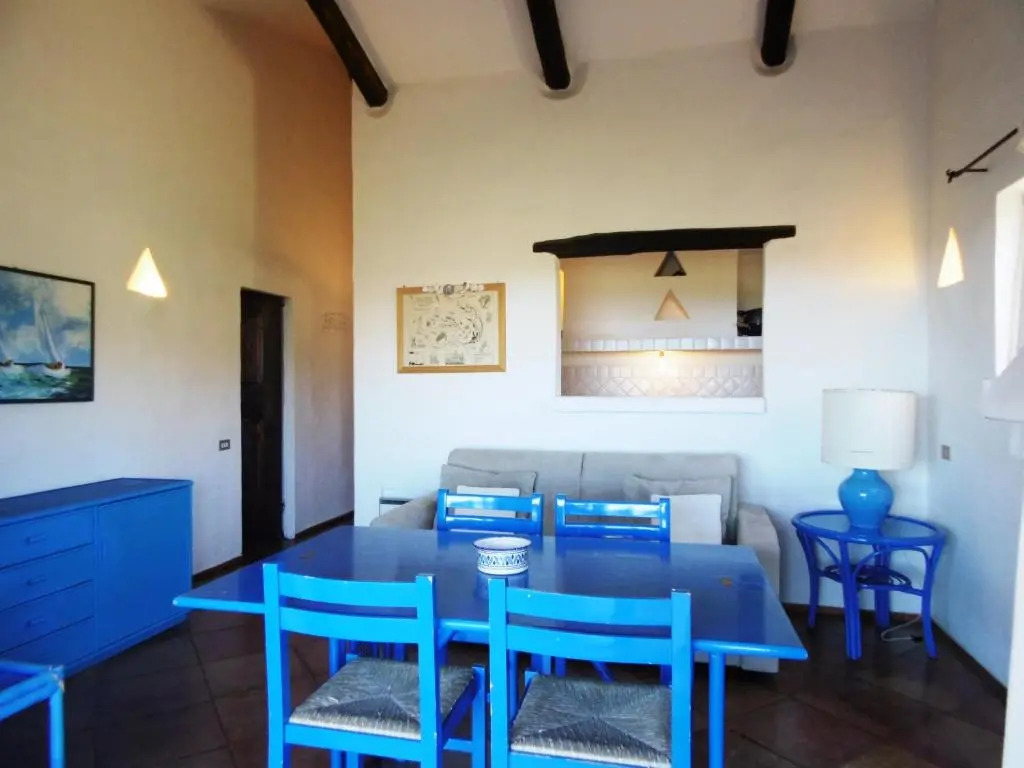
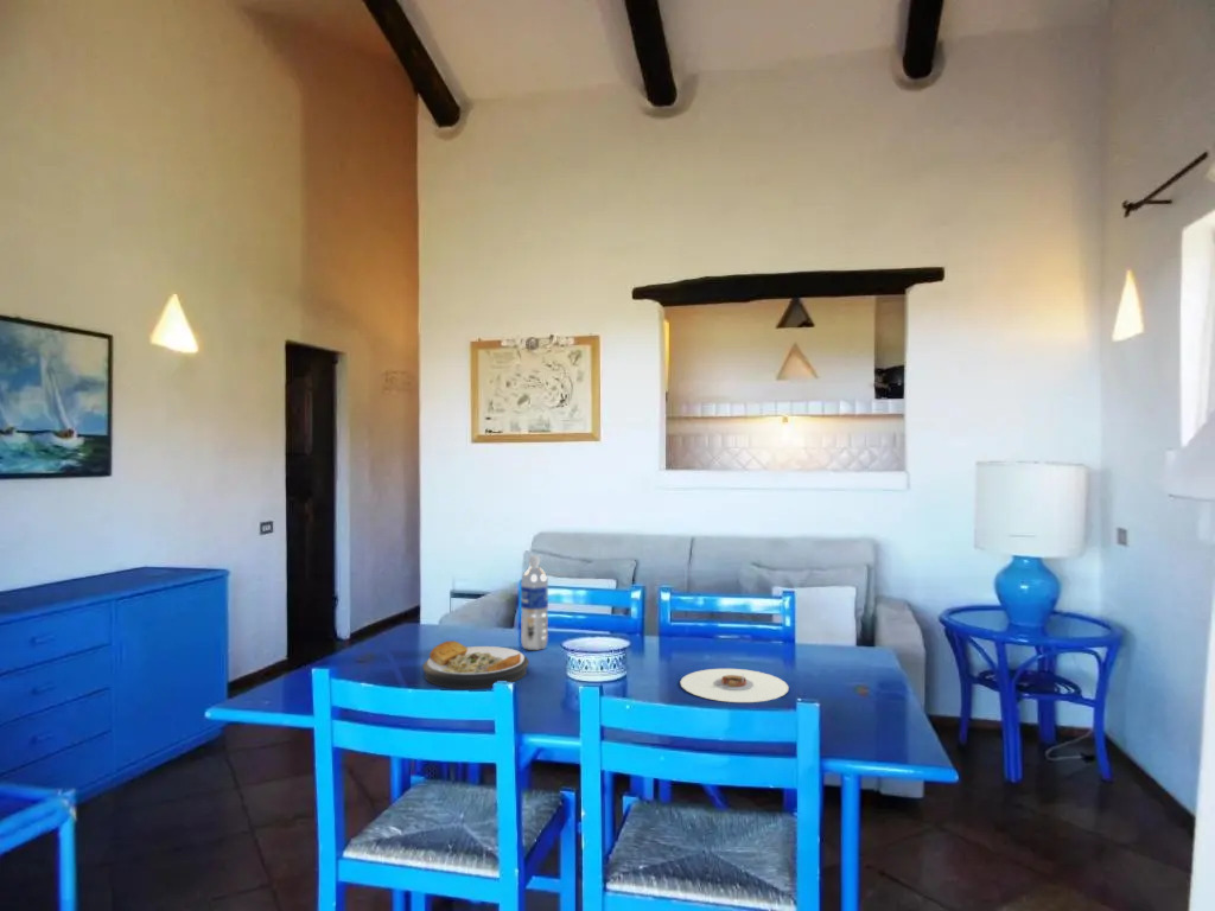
+ plate [679,668,790,703]
+ plate [421,639,530,690]
+ water bottle [520,554,549,651]
